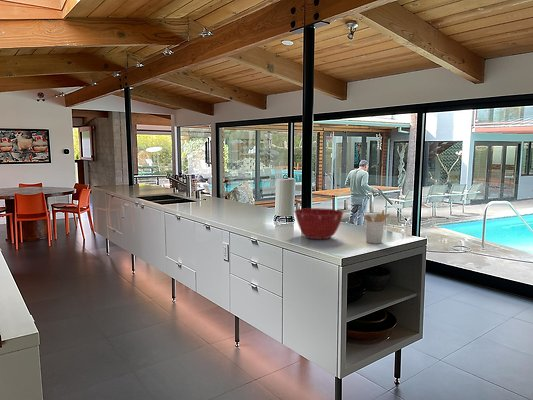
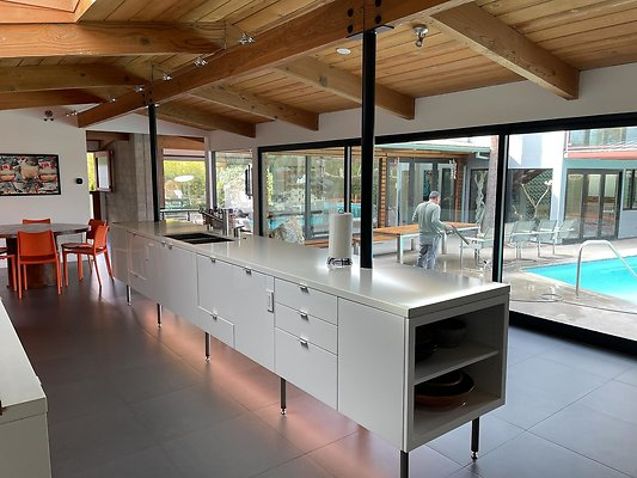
- utensil holder [363,209,391,244]
- mixing bowl [293,207,345,240]
